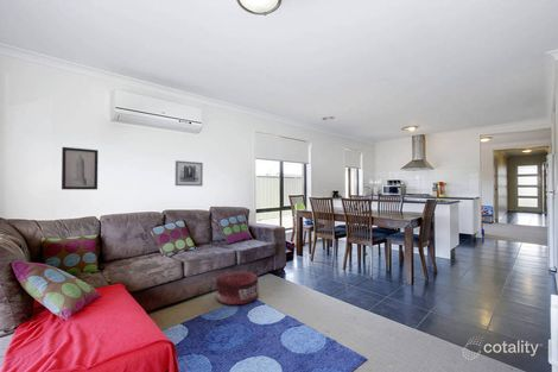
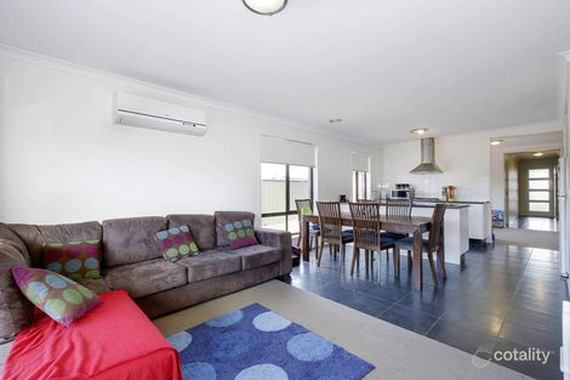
- wall art [61,146,100,190]
- pouf [215,271,260,305]
- wall art [175,159,204,188]
